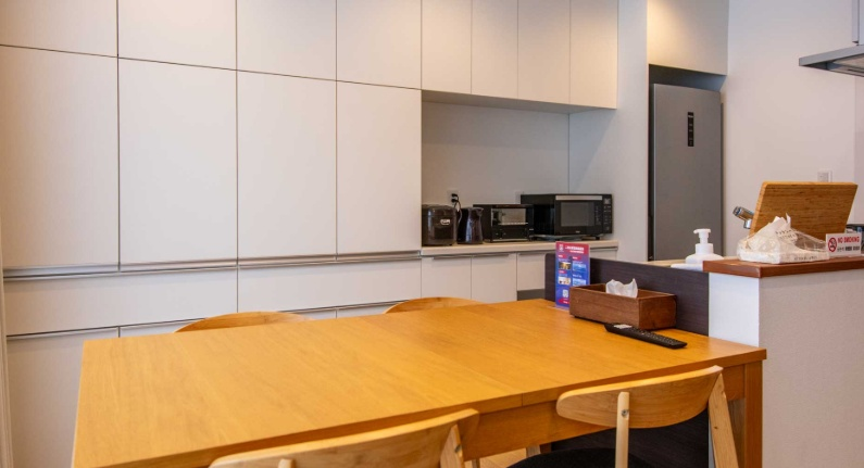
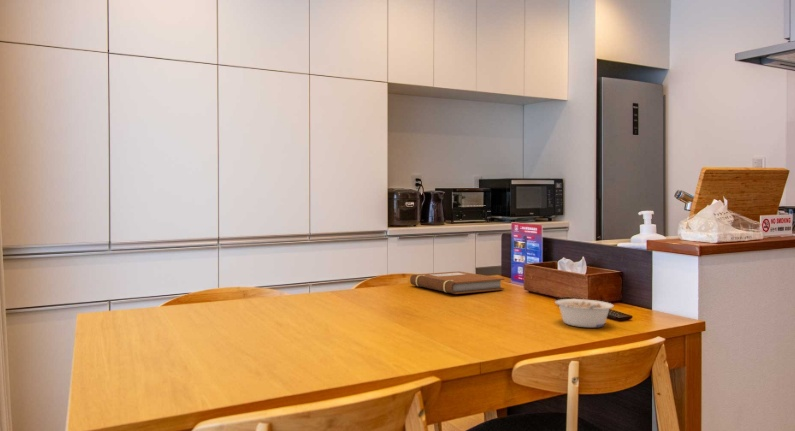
+ legume [554,298,615,328]
+ notebook [409,270,505,295]
